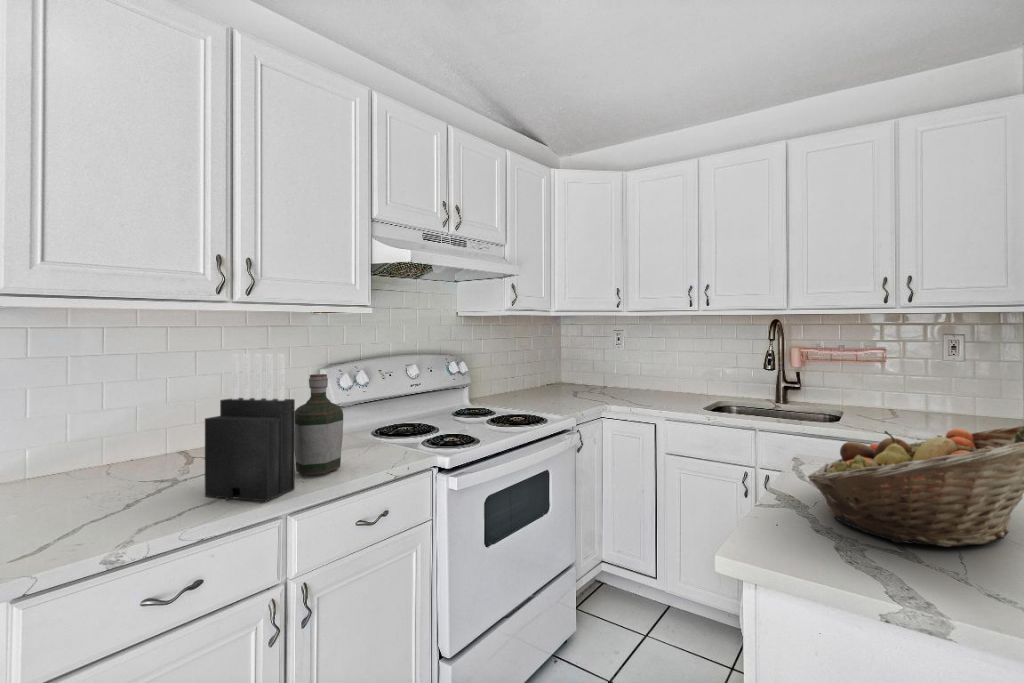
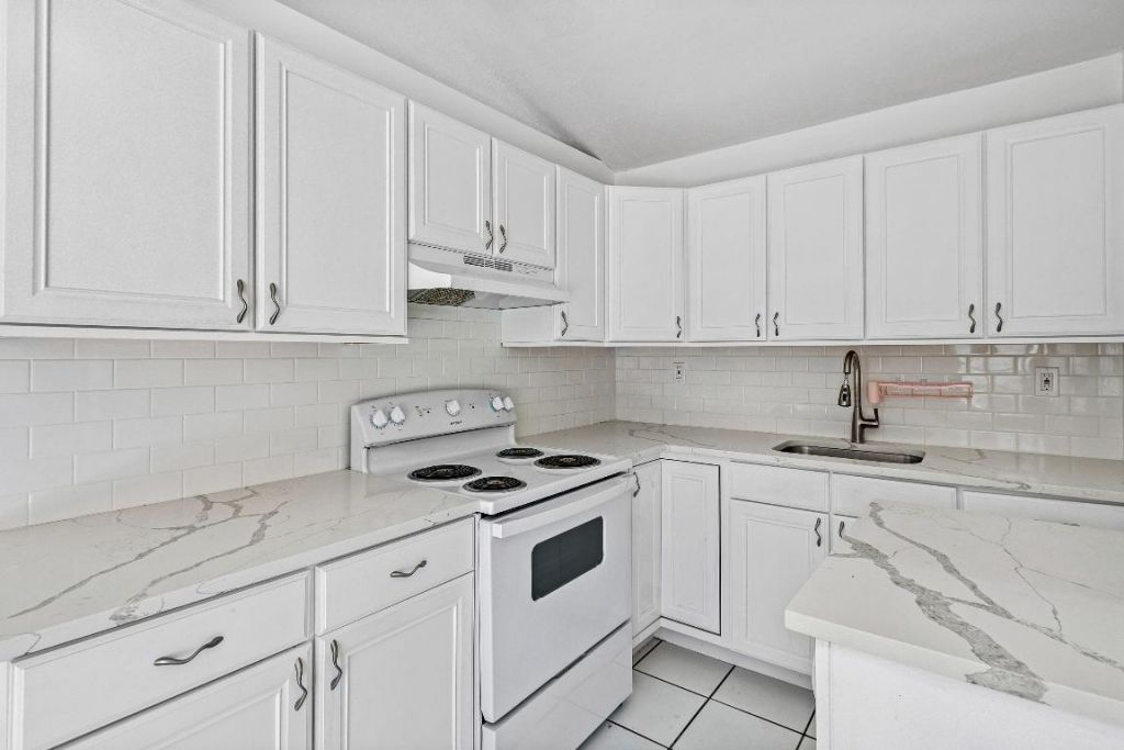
- knife block [204,353,296,503]
- fruit basket [807,425,1024,548]
- bottle [295,373,344,477]
